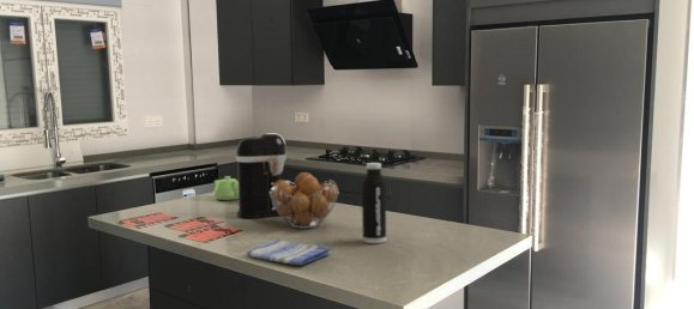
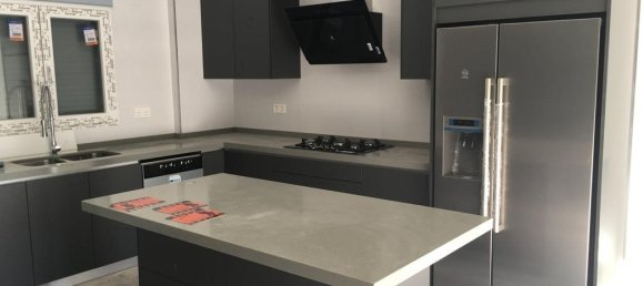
- teapot [212,175,239,201]
- fruit basket [270,171,340,230]
- coffee maker [235,132,288,219]
- water bottle [361,162,387,244]
- dish towel [246,238,331,266]
